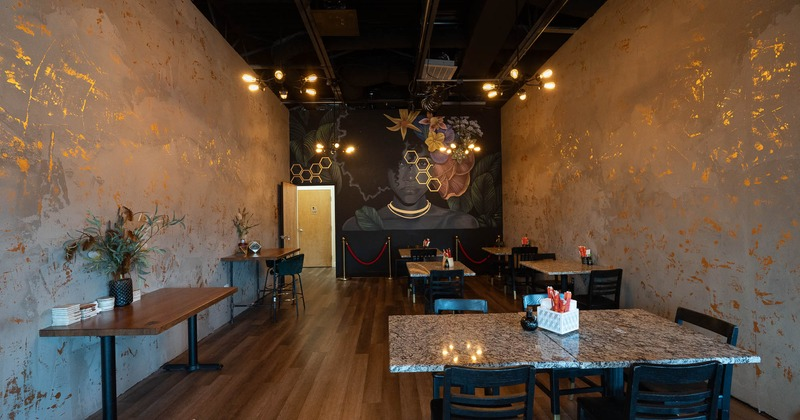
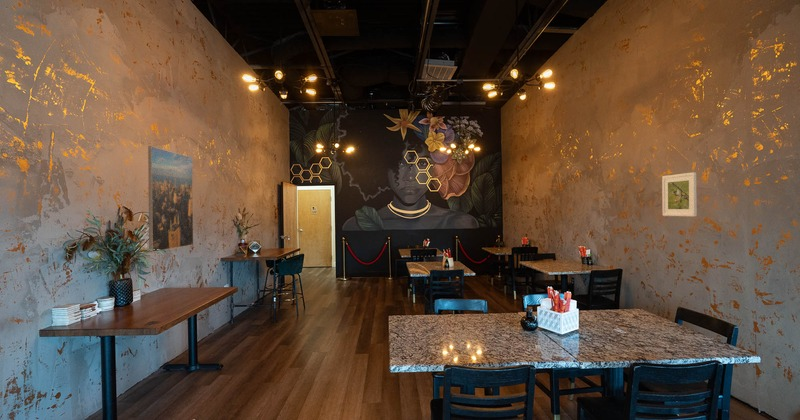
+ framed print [661,171,698,217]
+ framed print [147,145,194,253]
